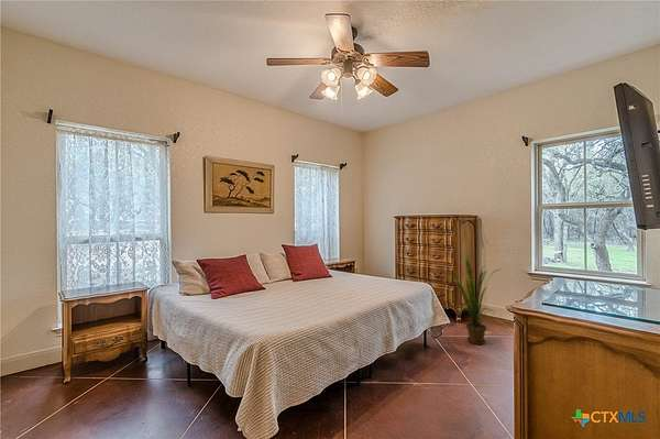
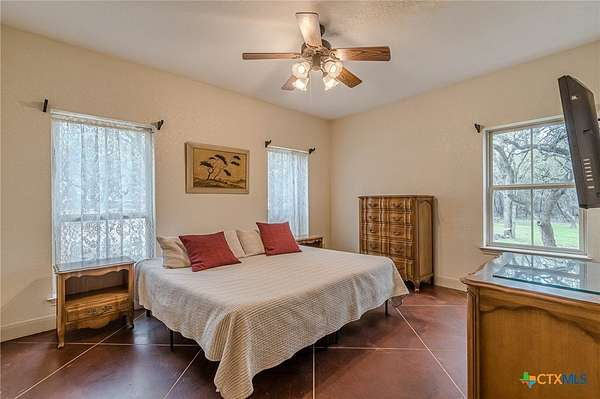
- house plant [452,254,501,345]
